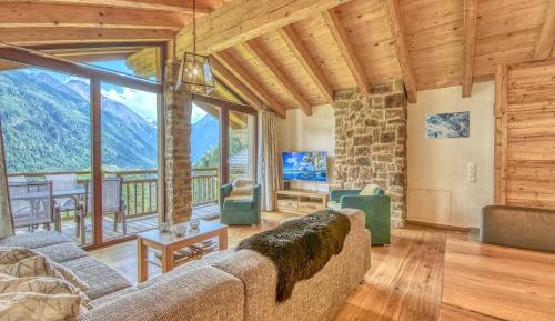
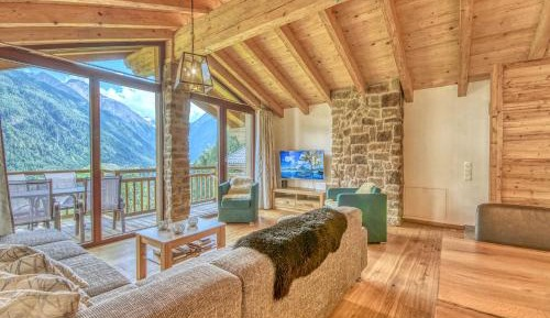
- wall art [424,110,471,140]
